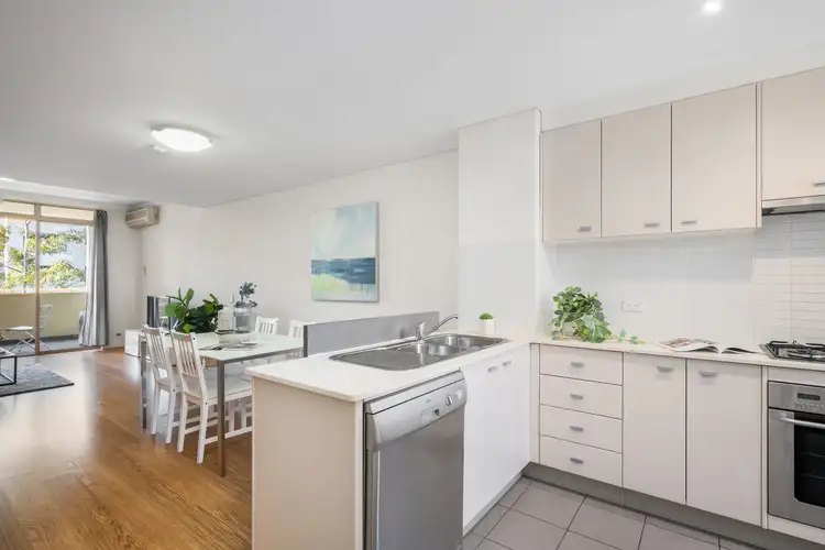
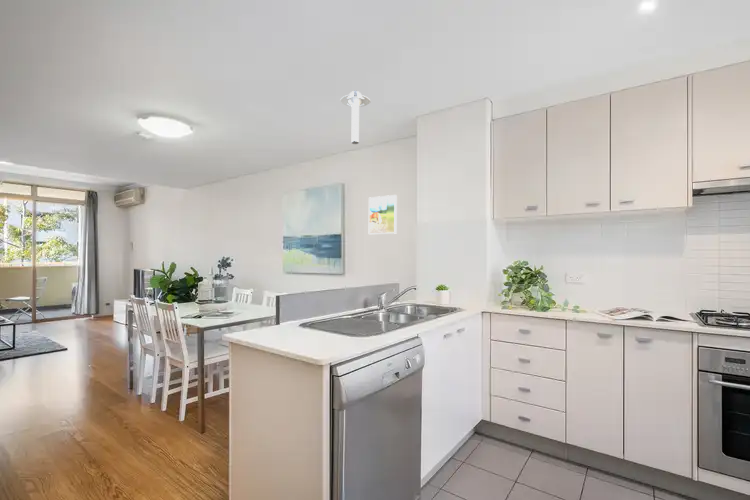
+ ceiling light [339,90,371,145]
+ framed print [368,194,398,235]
